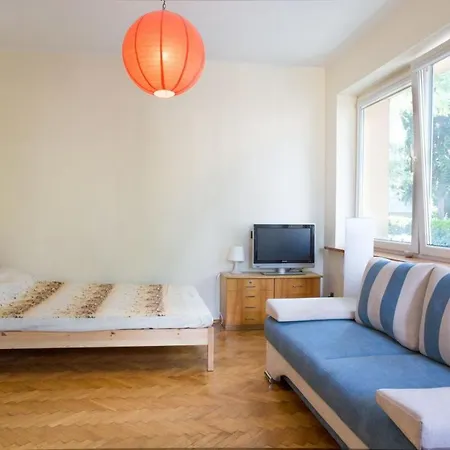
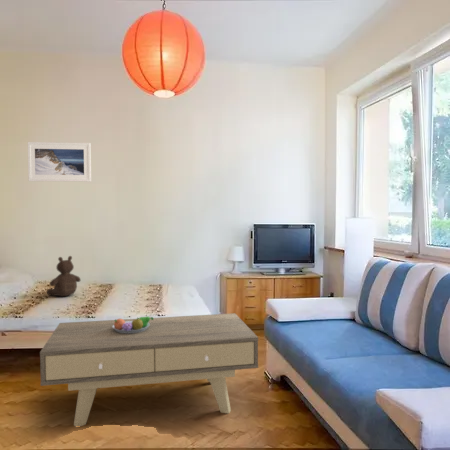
+ coffee table [39,312,259,428]
+ fruit bowl [113,315,154,333]
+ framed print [27,141,92,182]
+ teddy bear [46,255,82,297]
